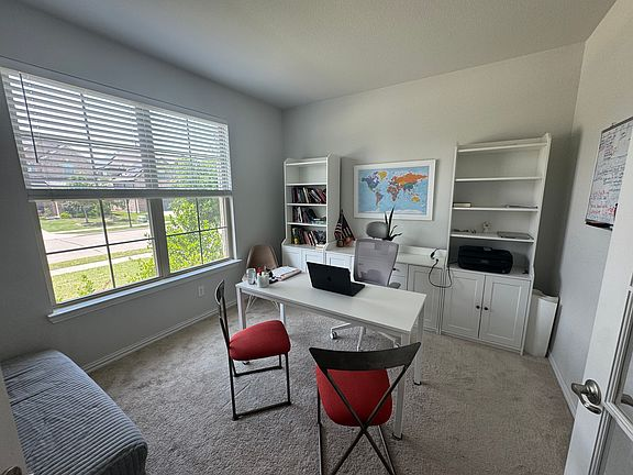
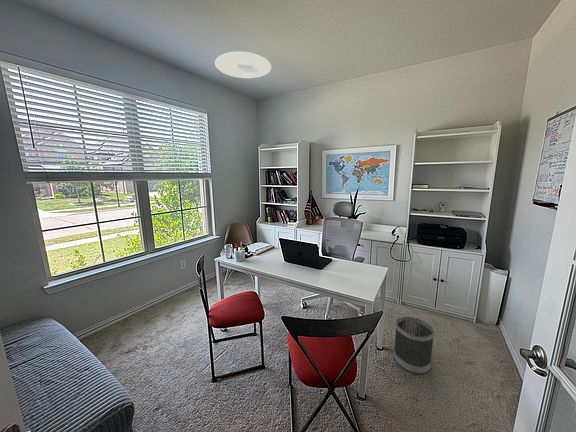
+ wastebasket [393,316,435,375]
+ ceiling light [214,51,272,79]
